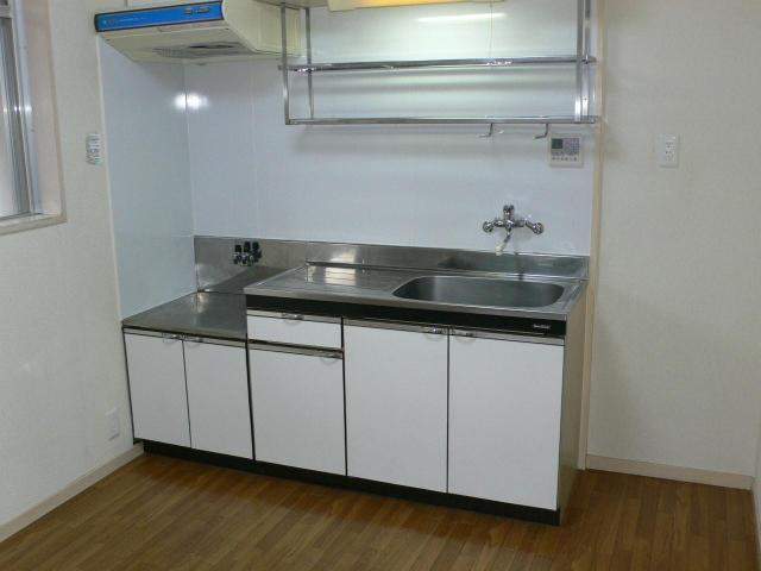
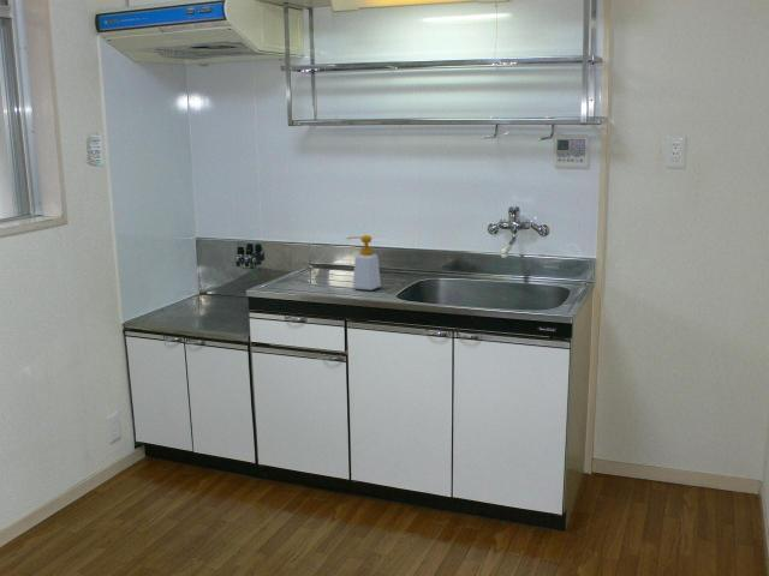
+ soap bottle [345,234,382,292]
